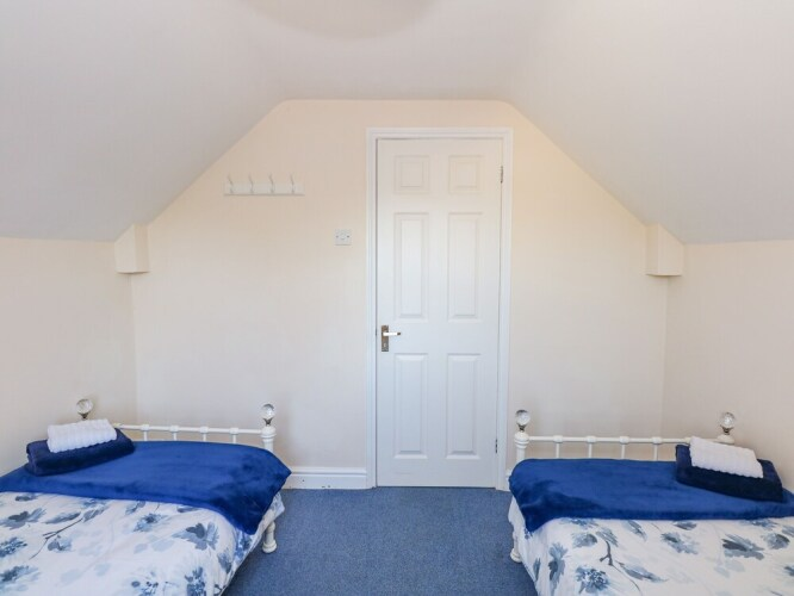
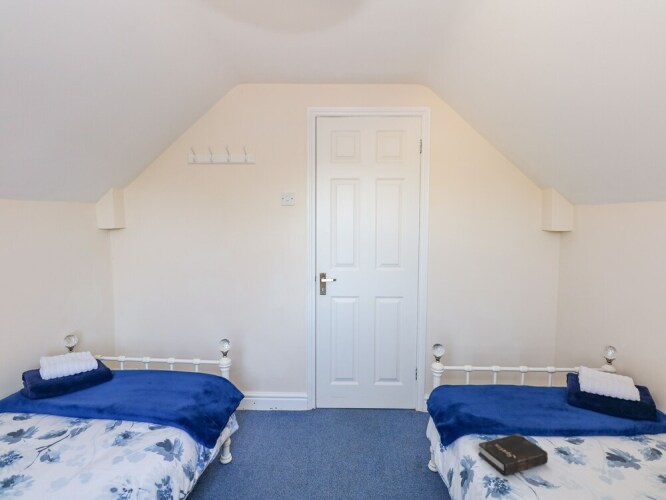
+ hardback book [478,432,549,477]
